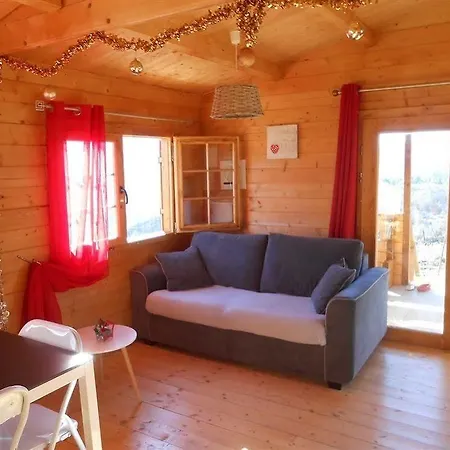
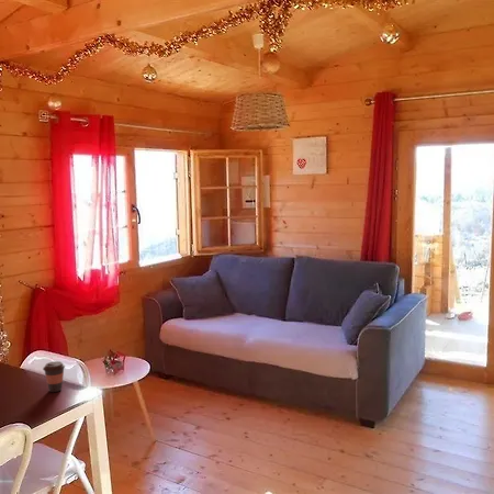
+ coffee cup [42,360,66,393]
